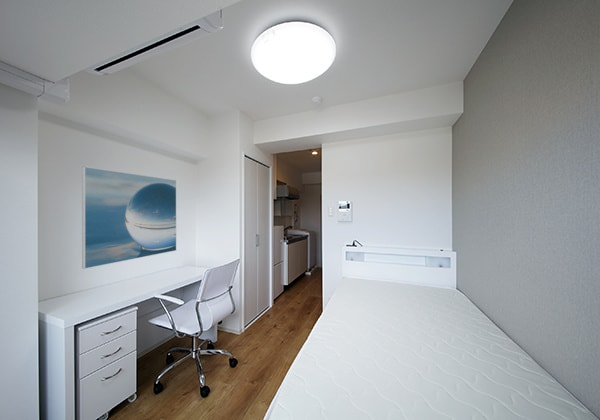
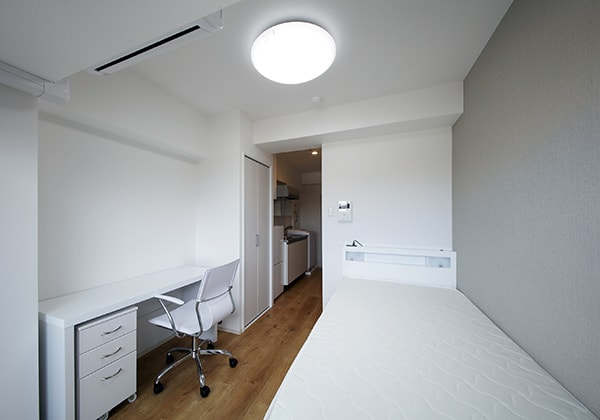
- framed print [81,166,177,270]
